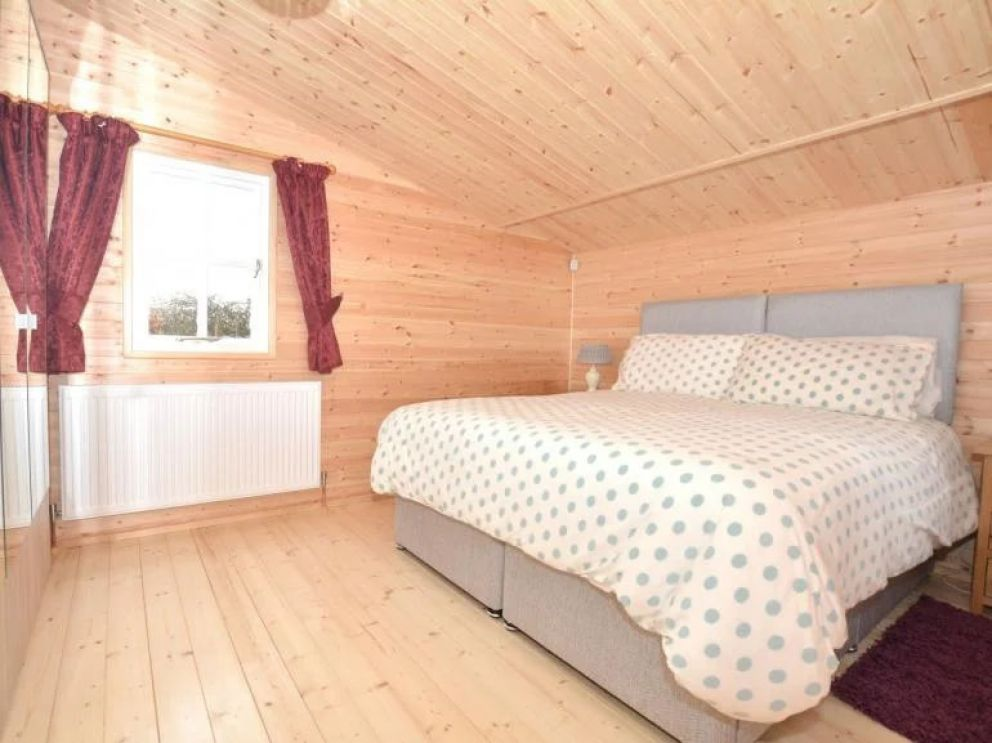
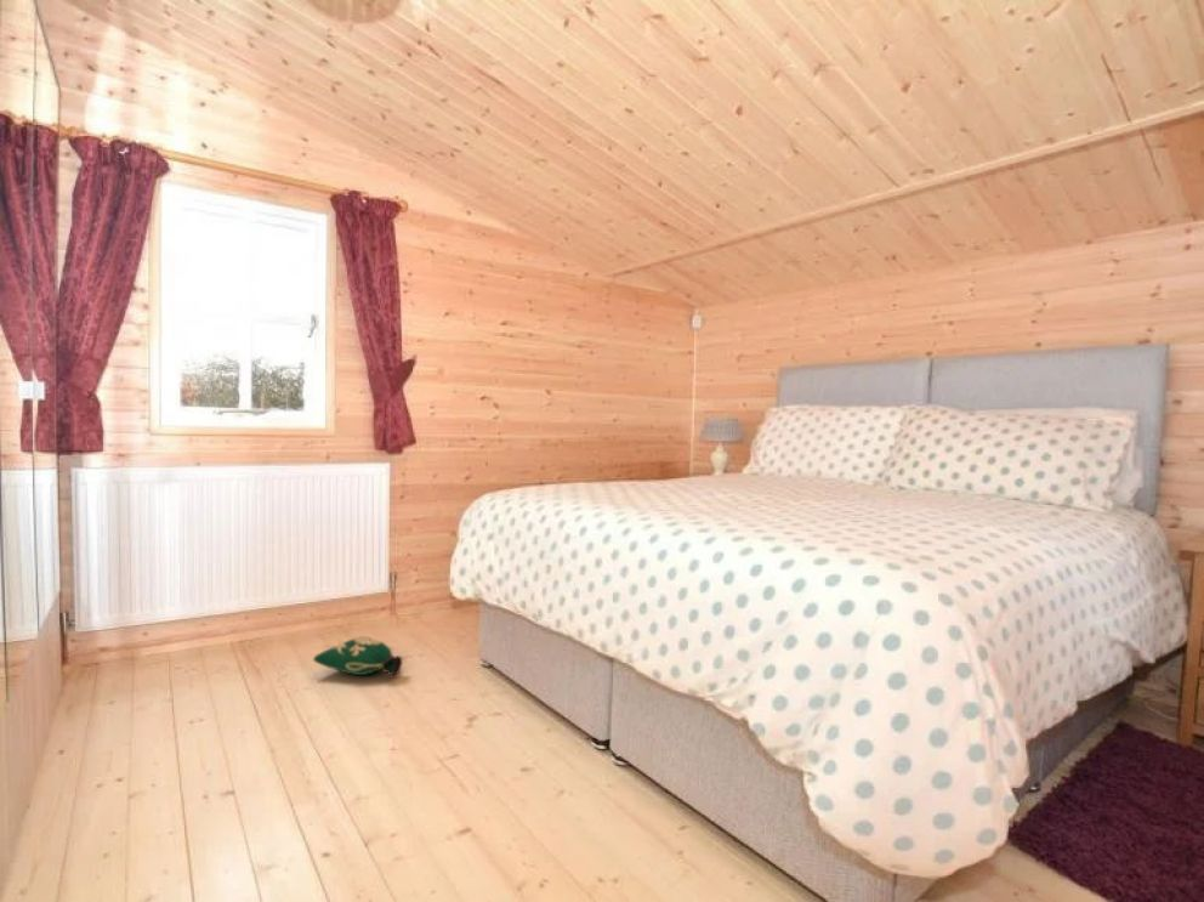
+ bag [312,635,404,676]
